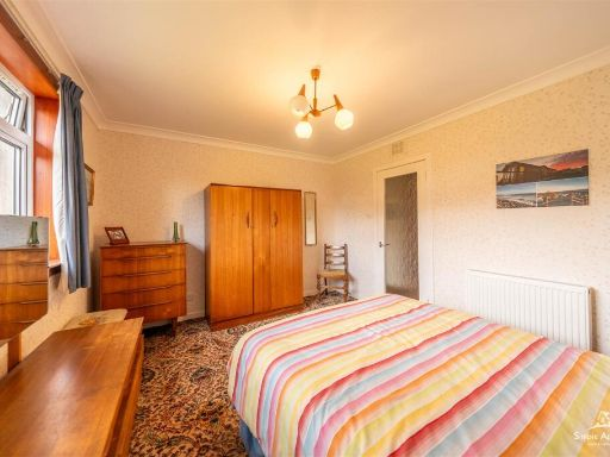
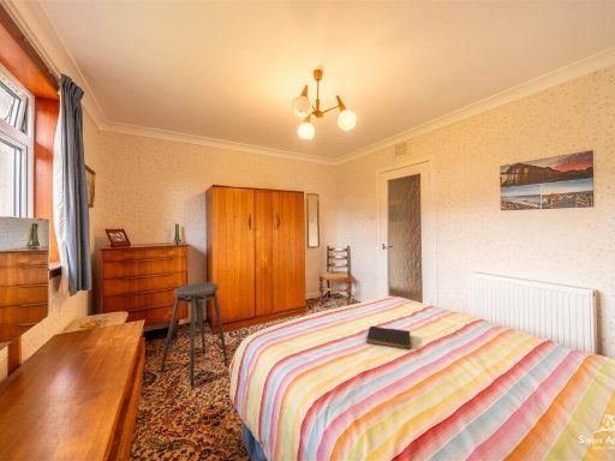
+ stool [159,281,229,388]
+ book [365,325,411,349]
